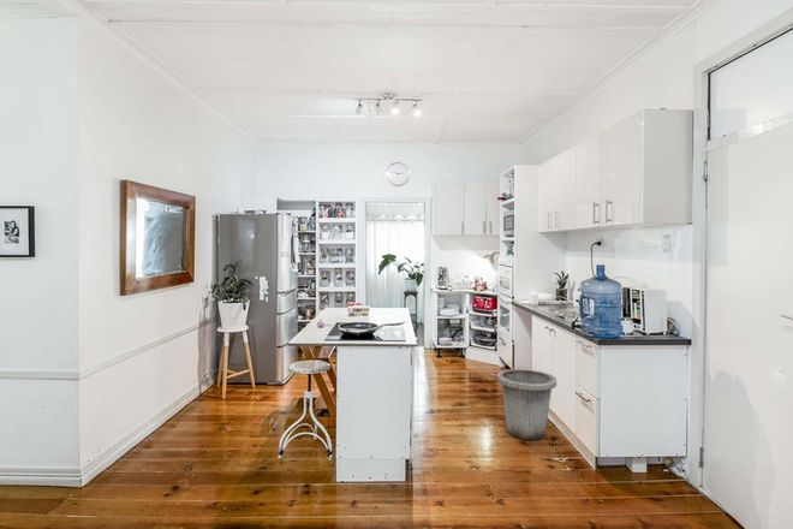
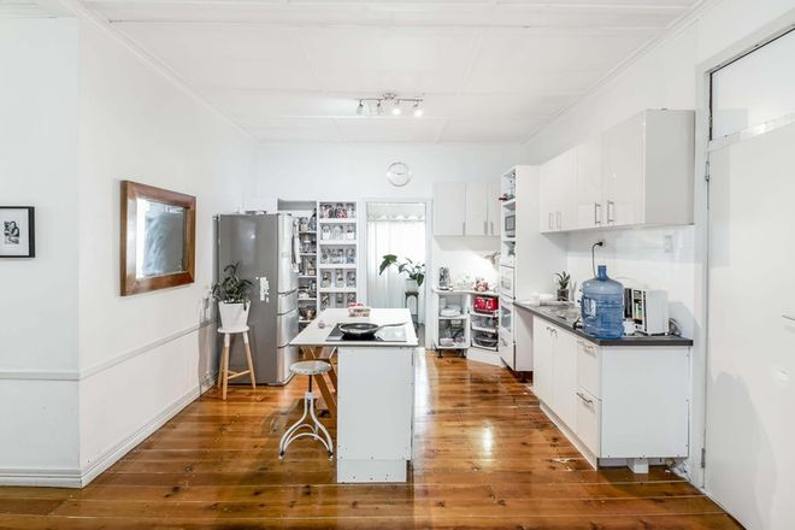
- trash can [496,368,558,441]
